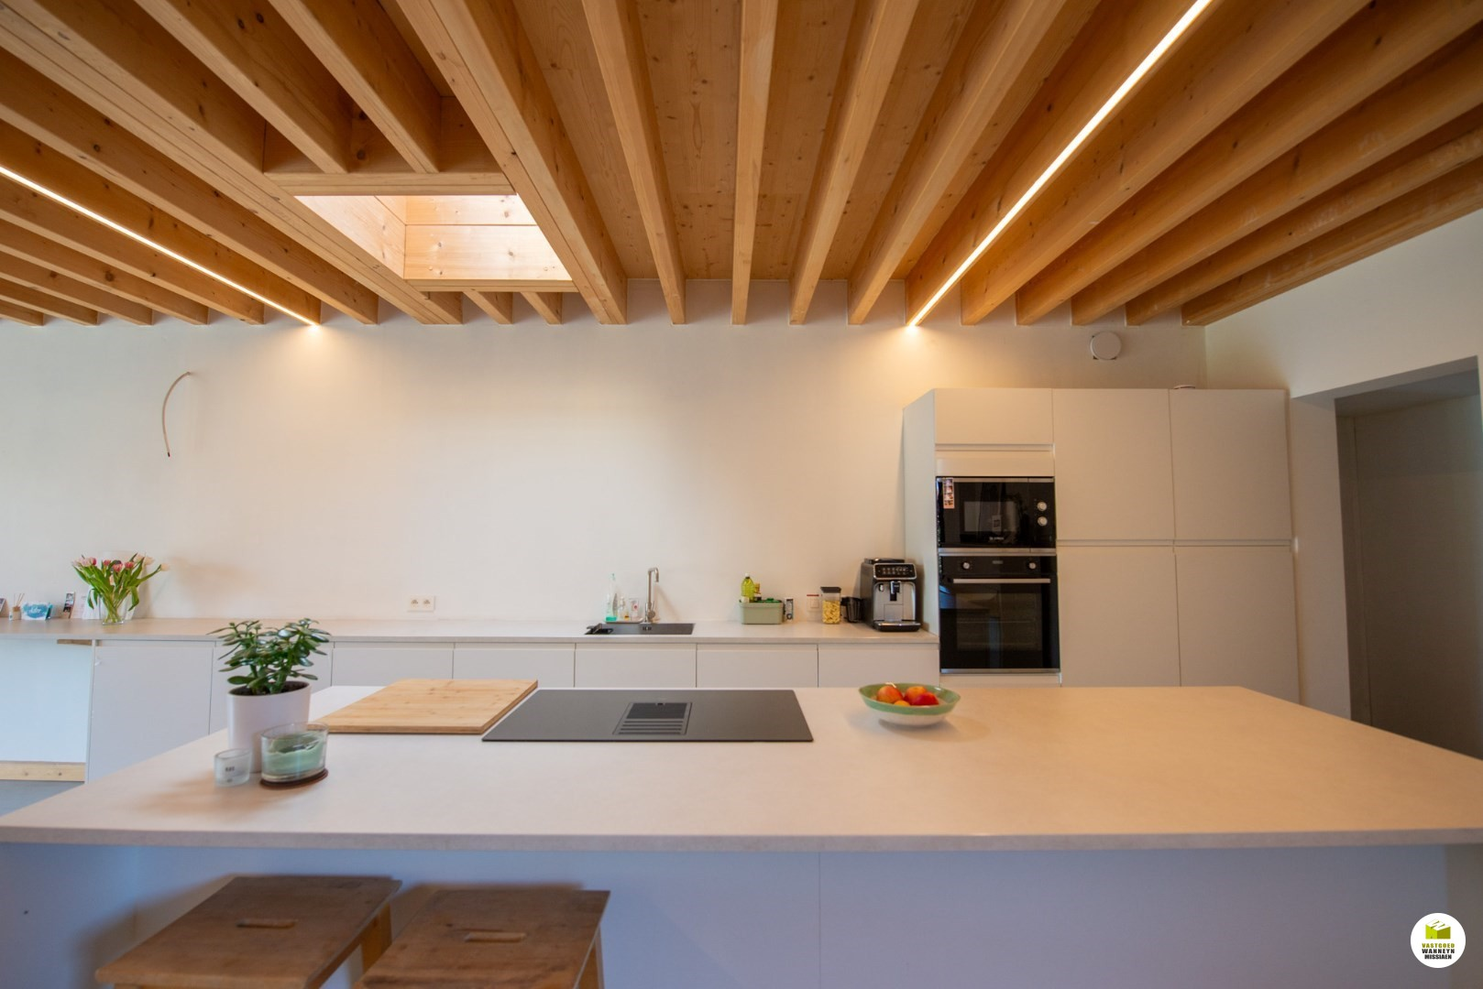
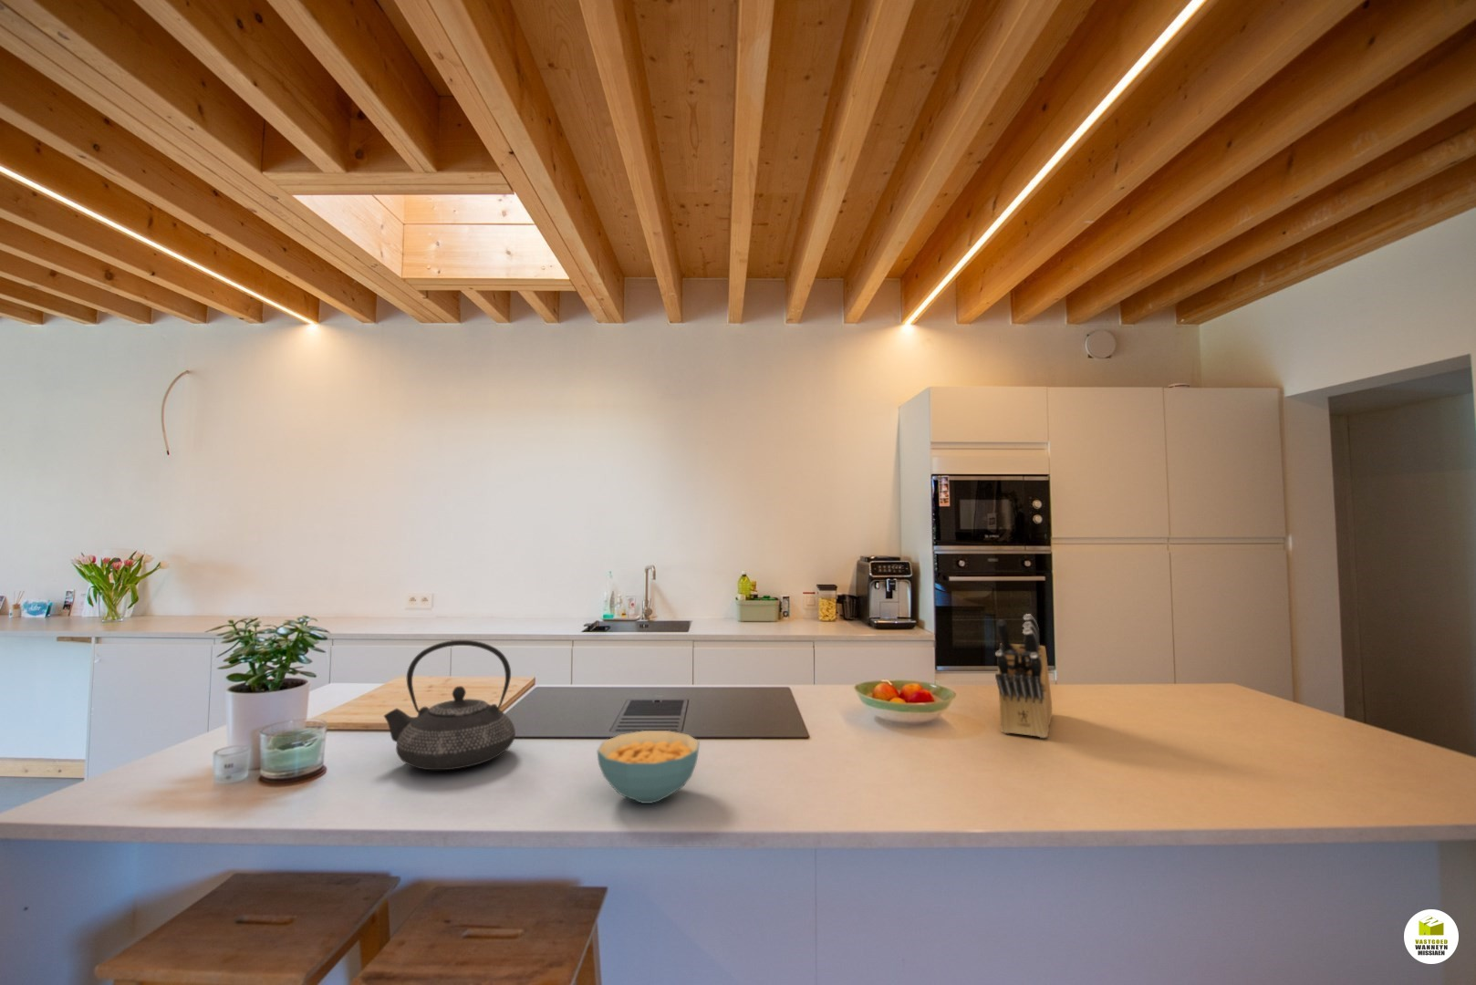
+ knife block [995,613,1053,739]
+ teapot [384,640,517,771]
+ cereal bowl [597,730,700,805]
